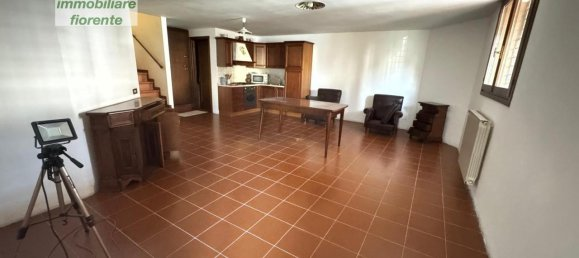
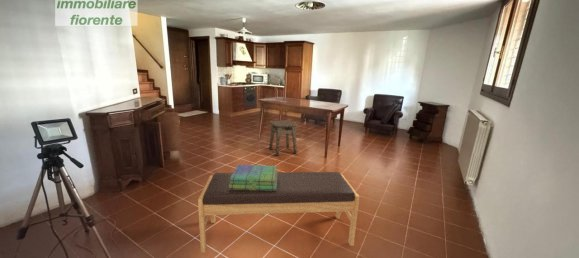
+ side table [268,119,299,157]
+ bench [197,171,360,254]
+ stack of books [229,164,278,191]
